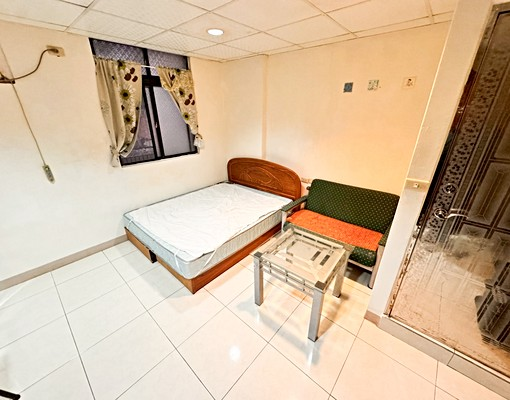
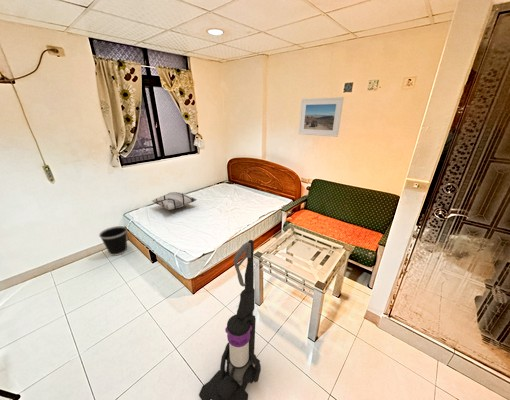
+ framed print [298,96,345,138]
+ vacuum cleaner [198,239,262,400]
+ wastebasket [98,225,128,257]
+ decorative pillow [151,191,198,211]
